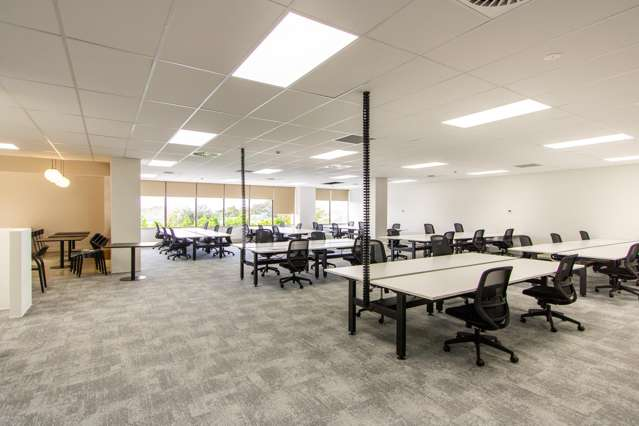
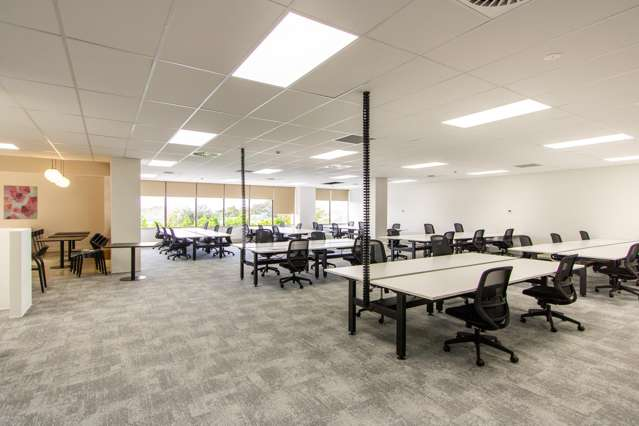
+ wall art [3,184,39,220]
